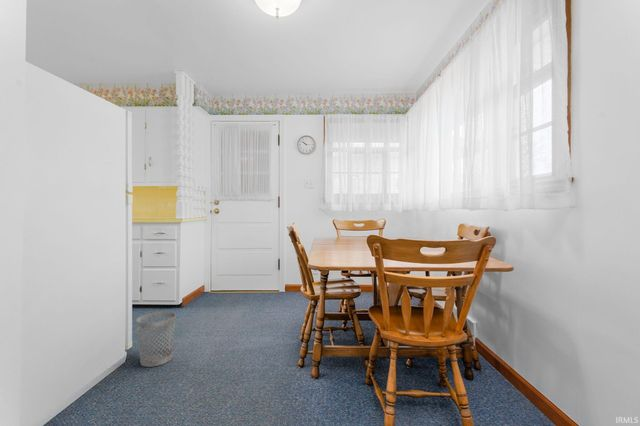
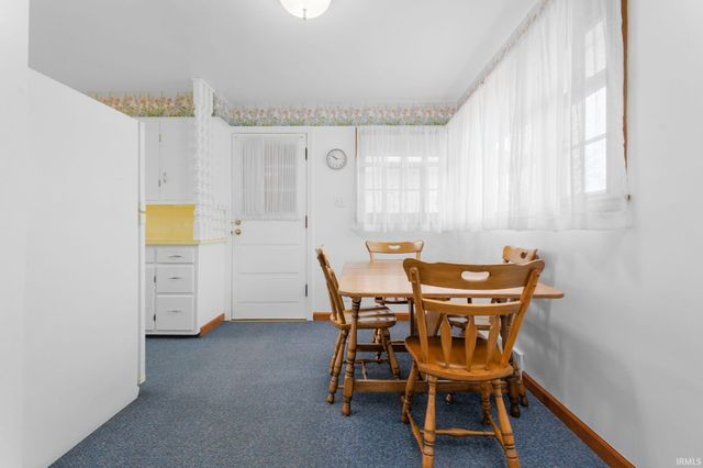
- wastebasket [136,311,177,368]
